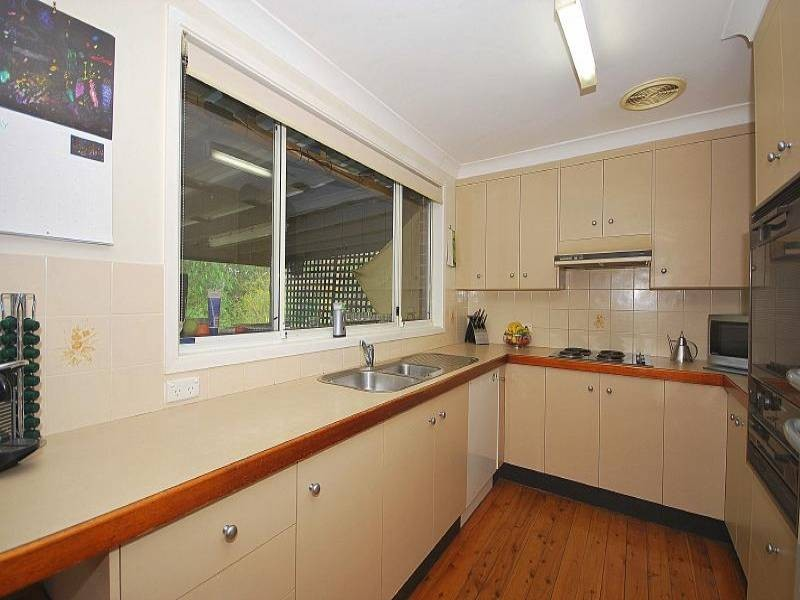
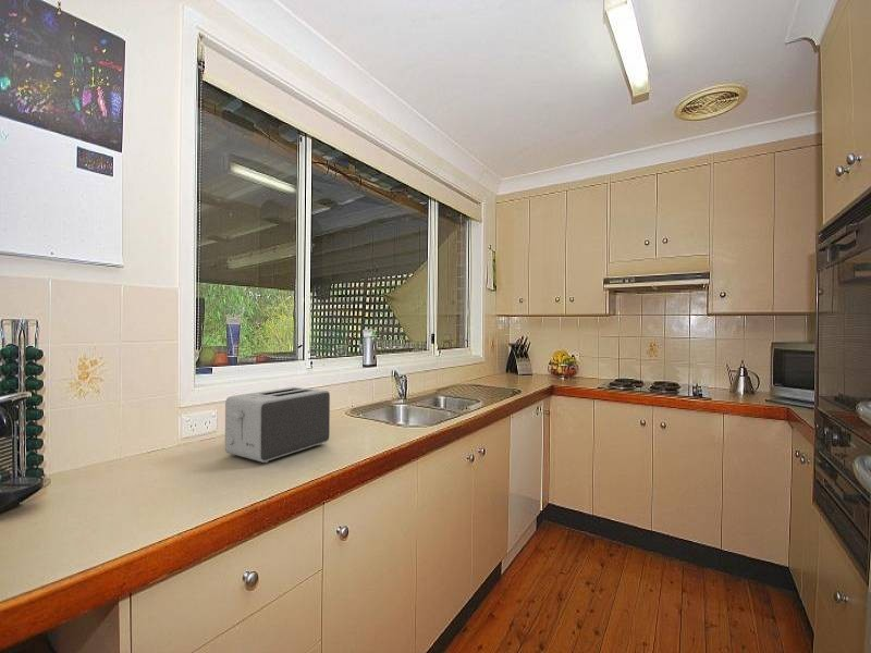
+ toaster [224,386,331,464]
